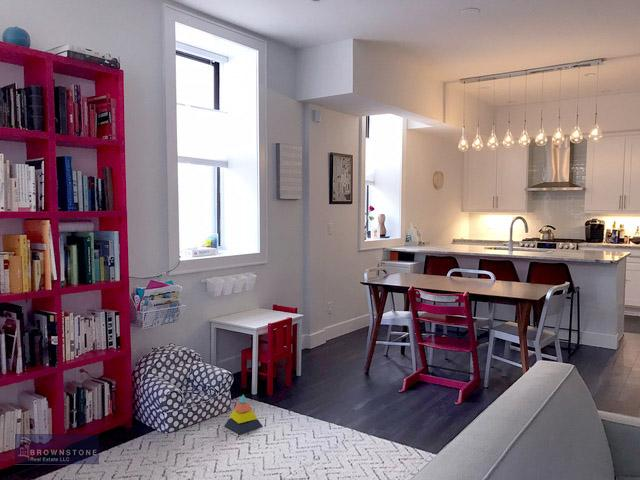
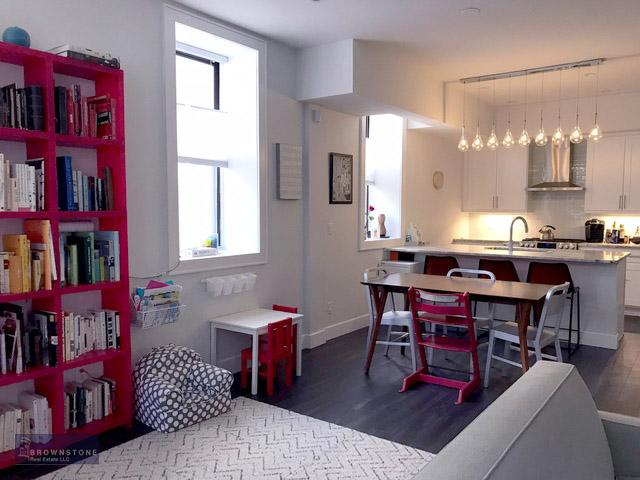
- stacking toy [223,394,264,435]
